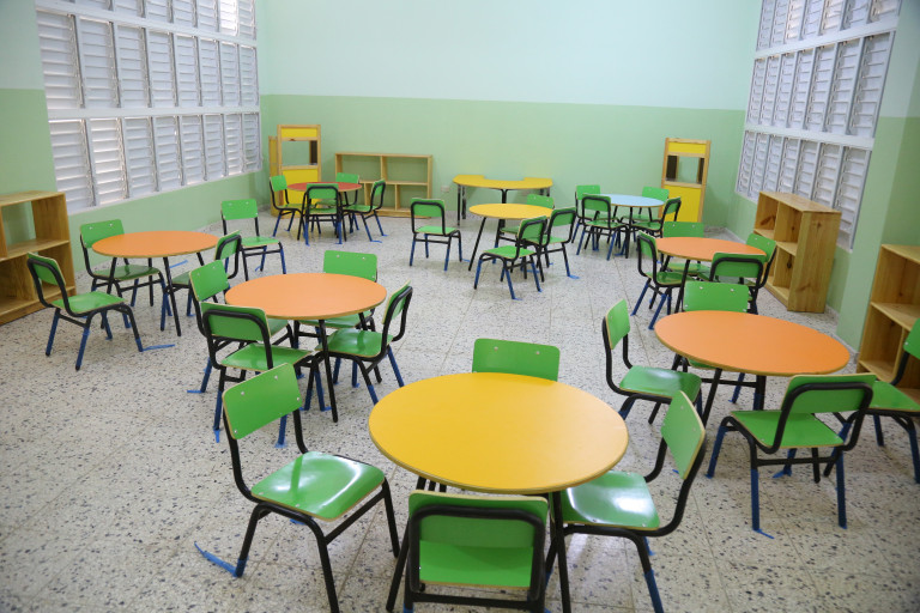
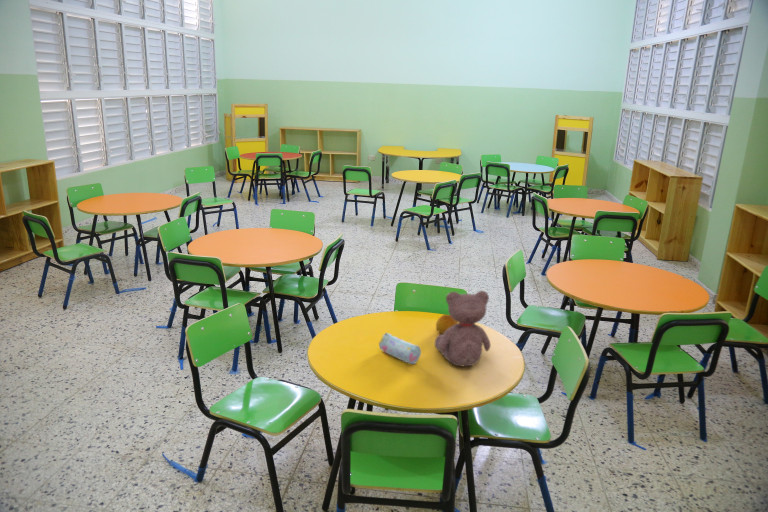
+ teddy bear [434,290,492,367]
+ pencil case [378,332,422,365]
+ fruit [435,314,459,335]
